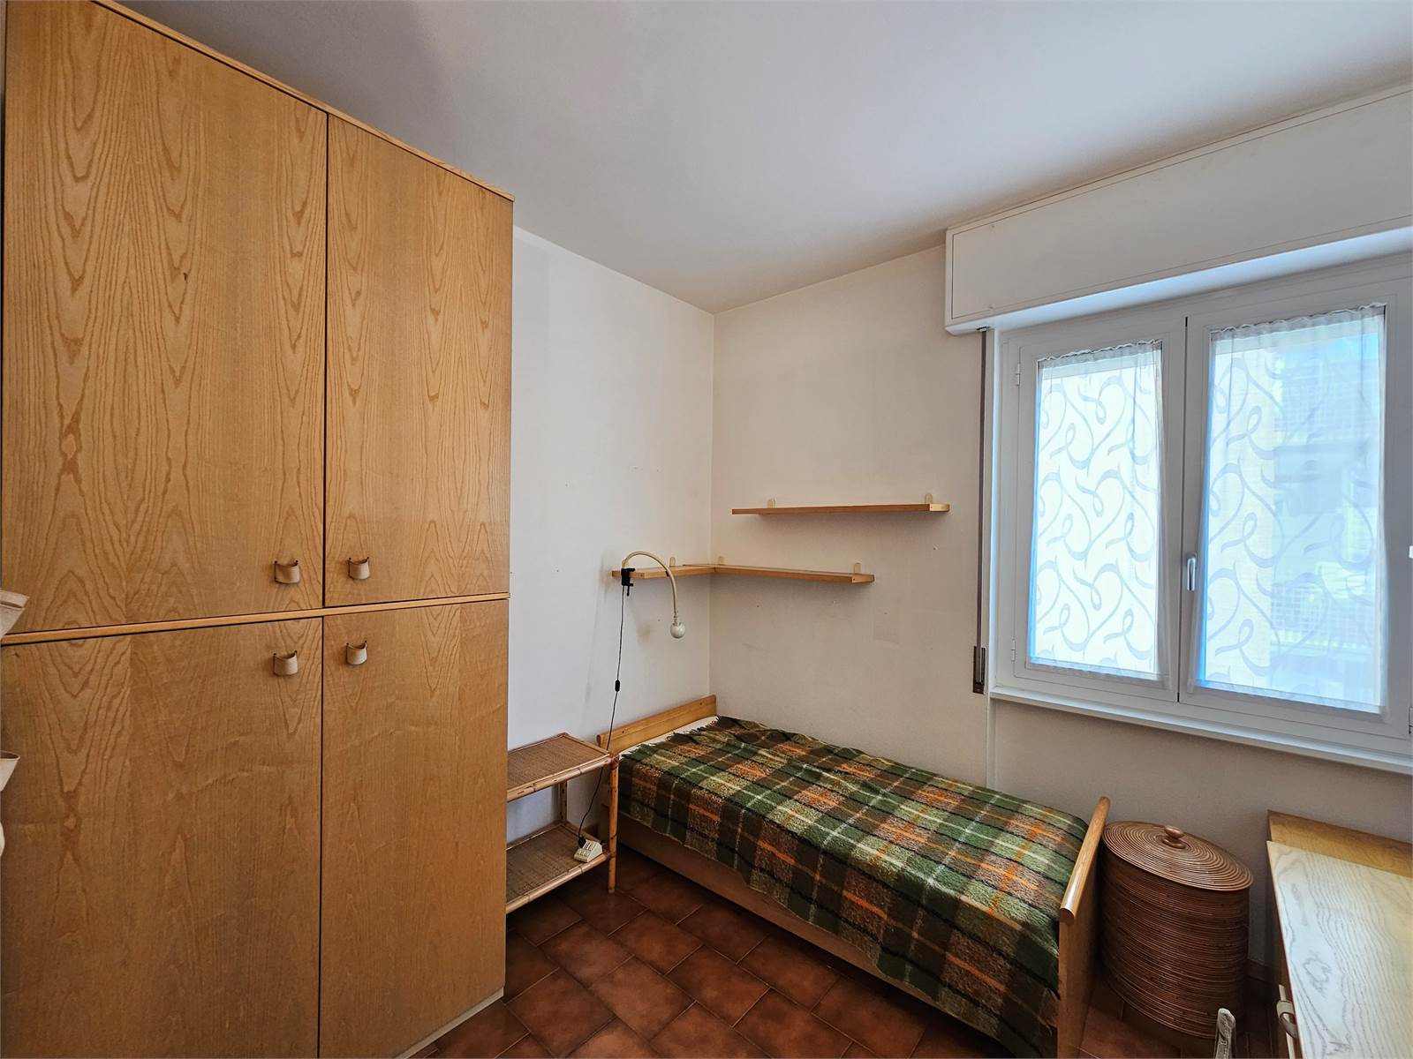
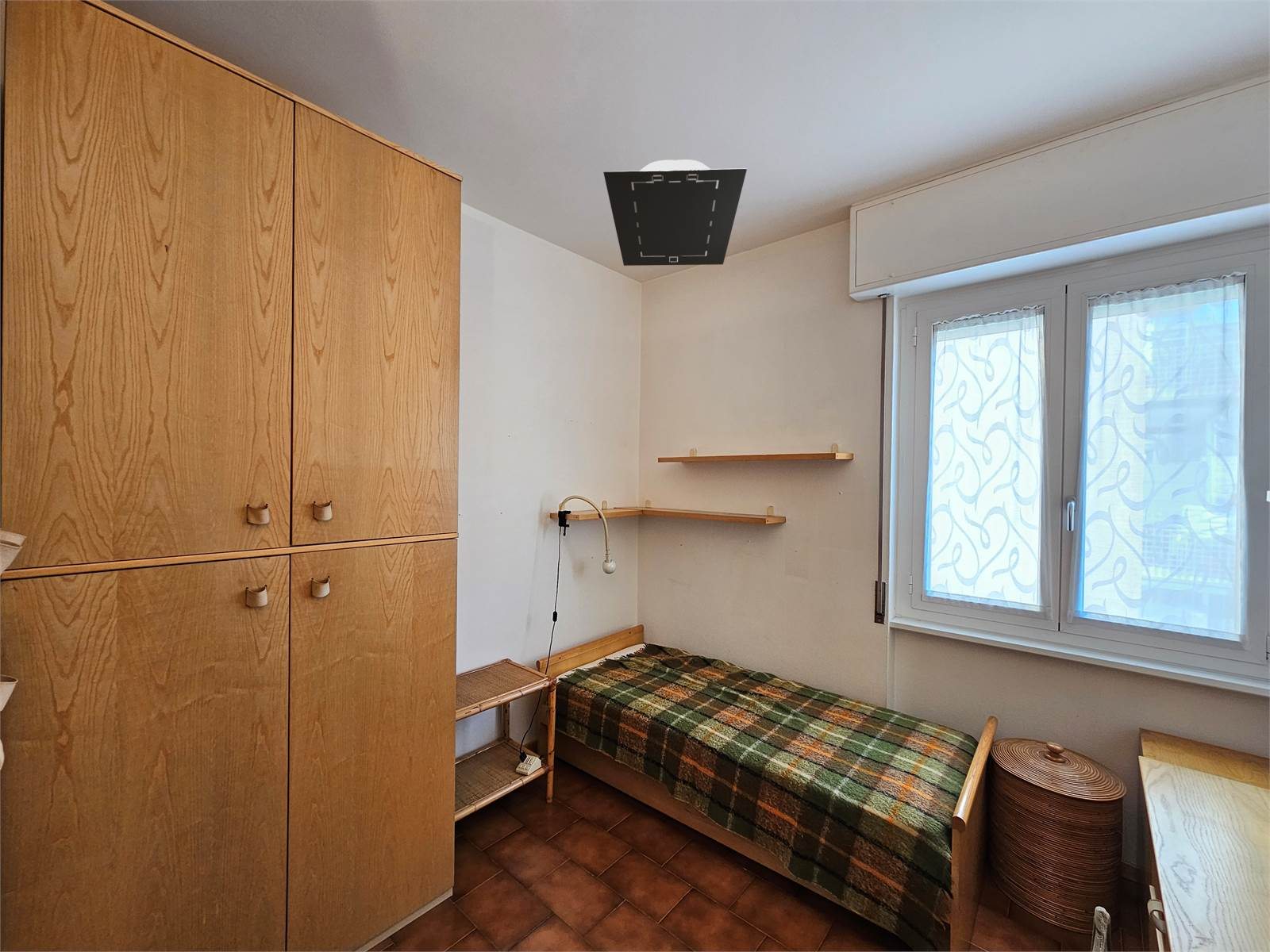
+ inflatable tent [602,159,748,267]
